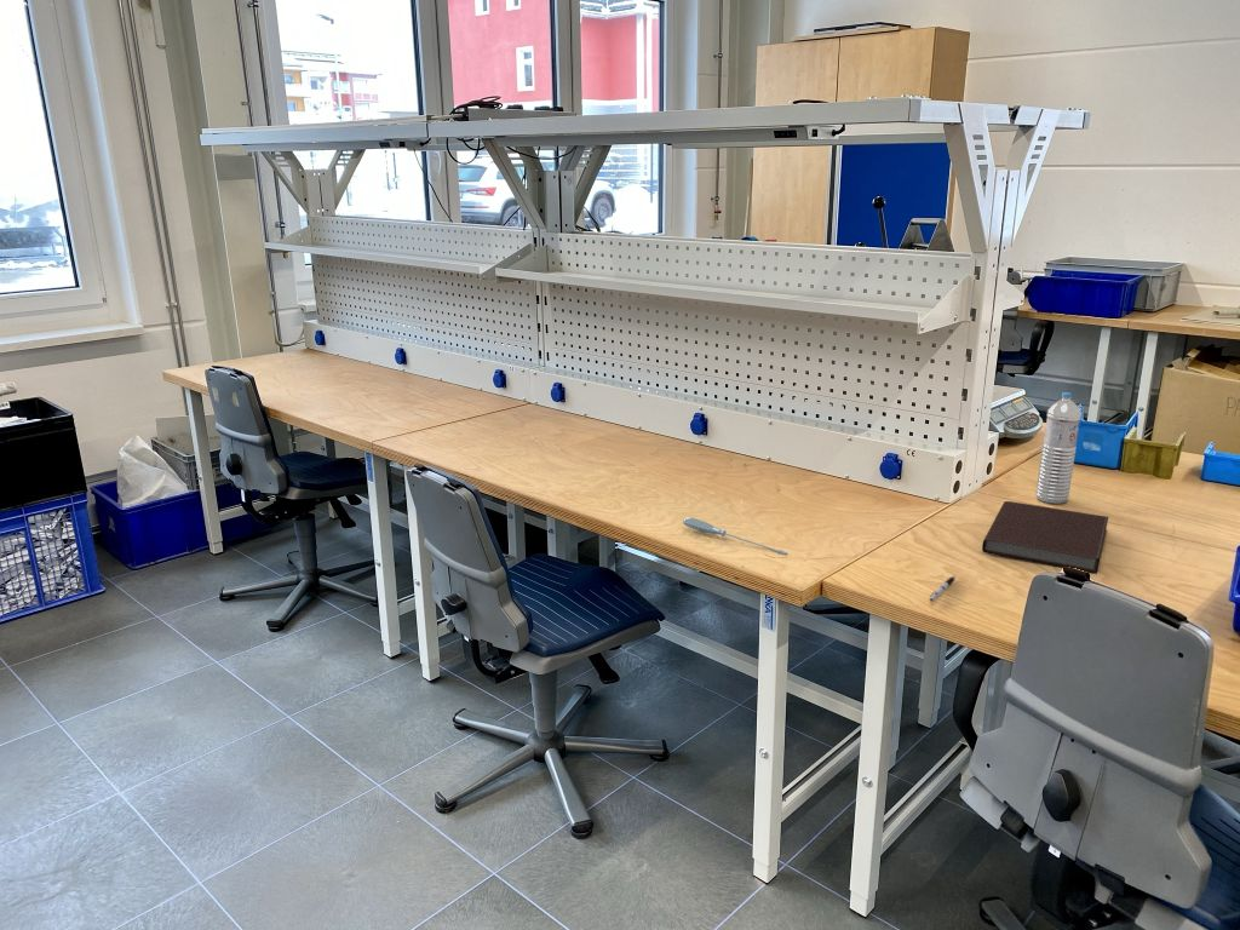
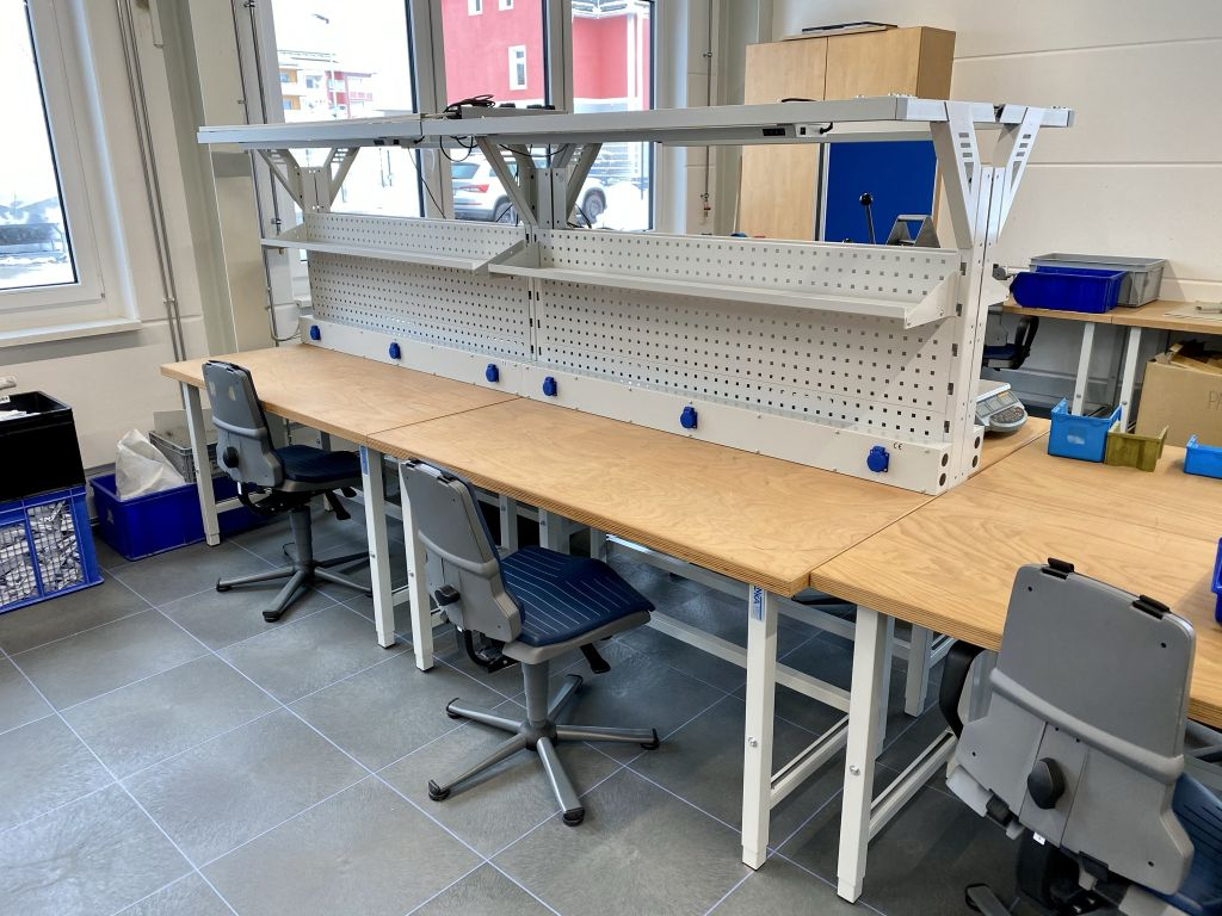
- notebook [981,500,1109,575]
- water bottle [1035,391,1083,505]
- pen [929,574,957,603]
- screwdriver [682,516,788,556]
